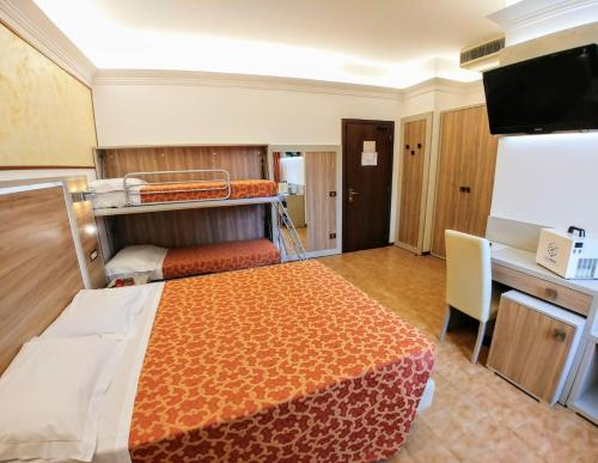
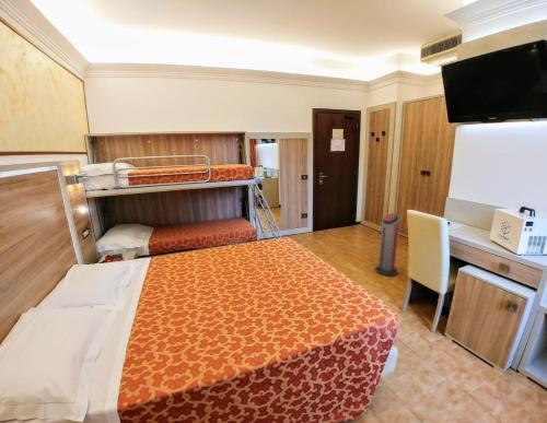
+ air purifier [373,212,400,277]
